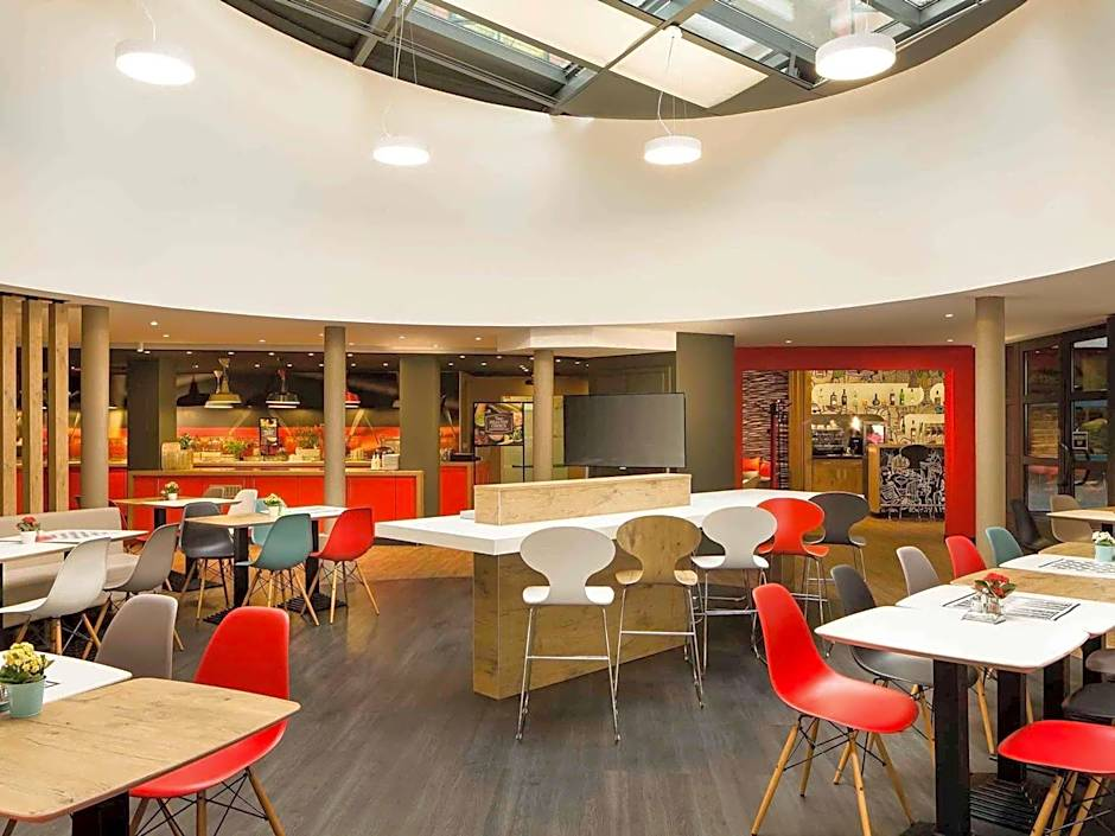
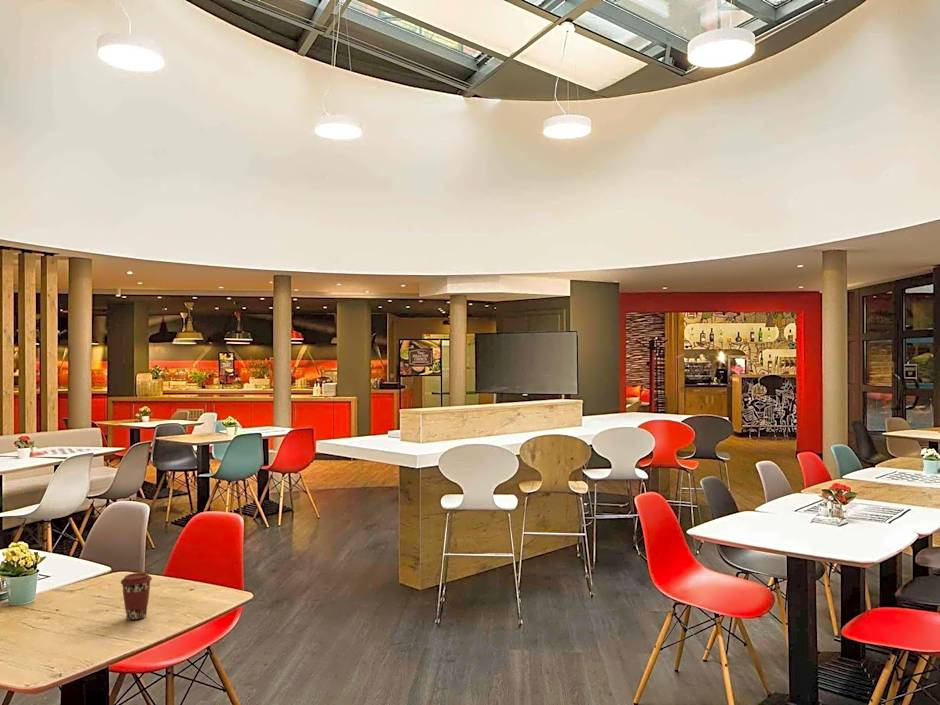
+ coffee cup [120,572,153,621]
